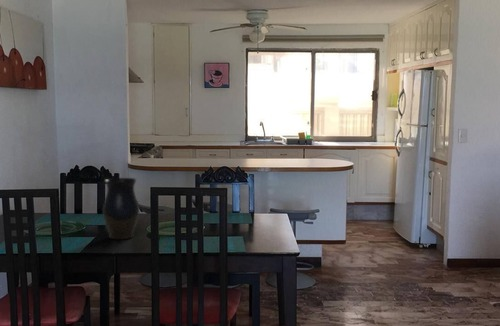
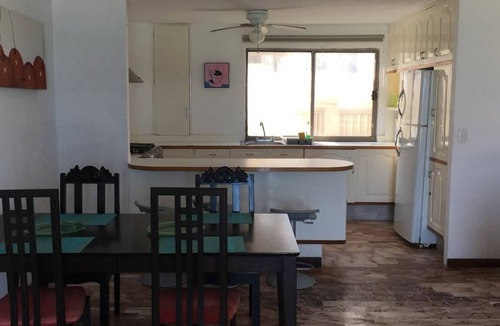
- vase [102,177,140,240]
